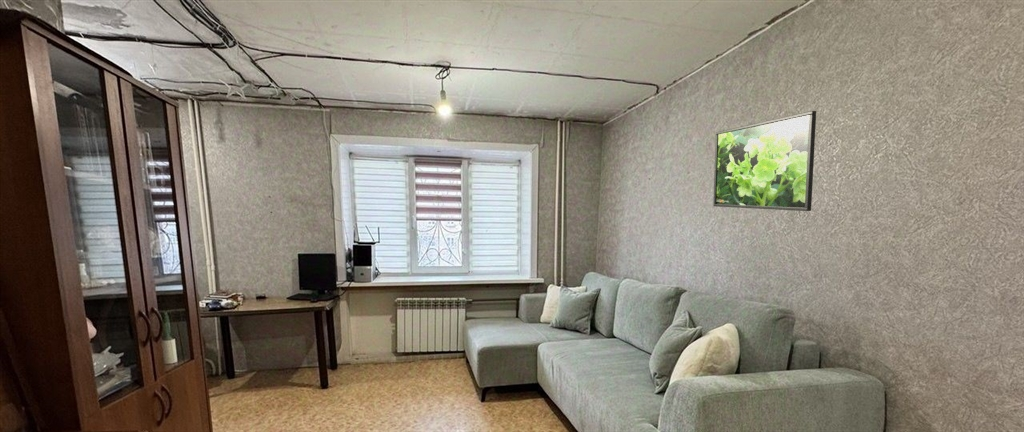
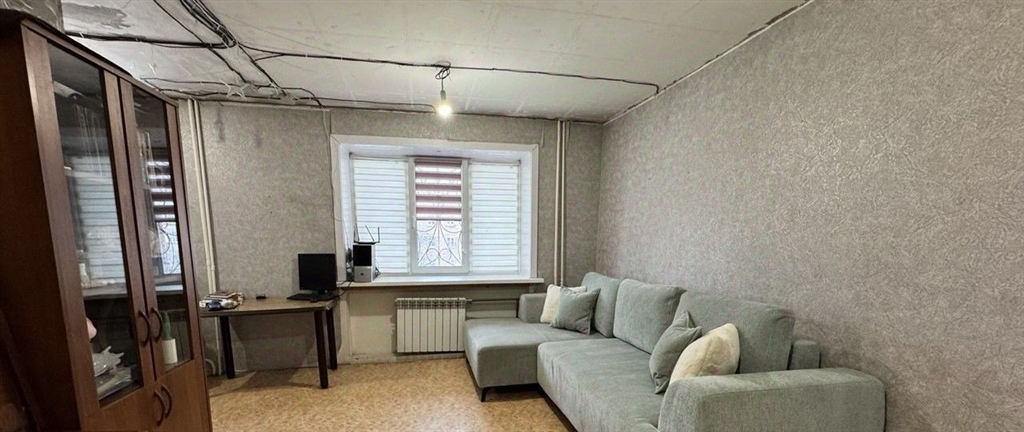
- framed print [712,110,817,212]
